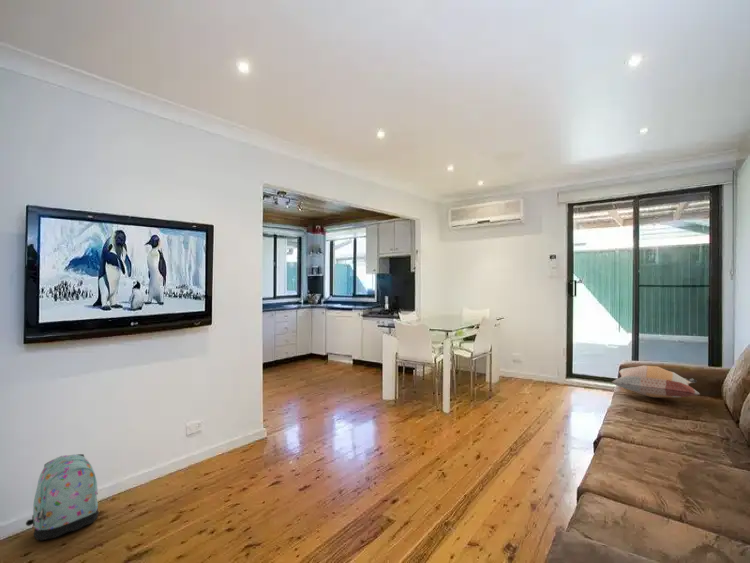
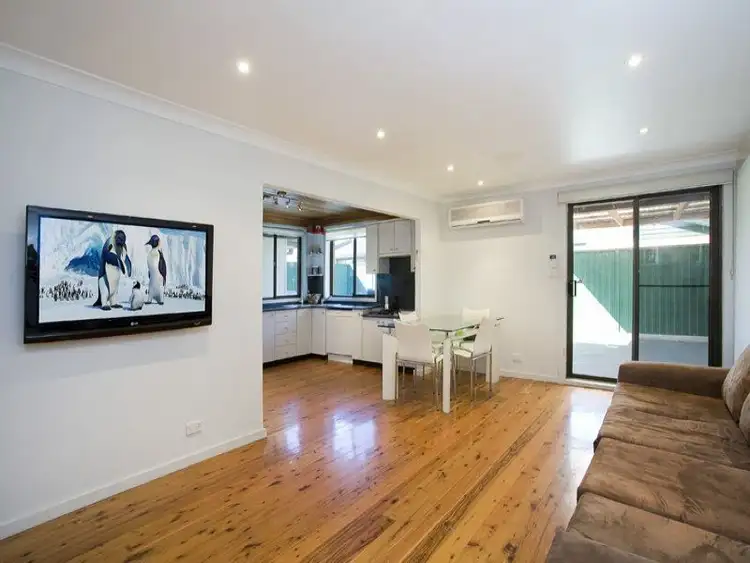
- decorative pillow [611,365,701,398]
- backpack [25,453,100,541]
